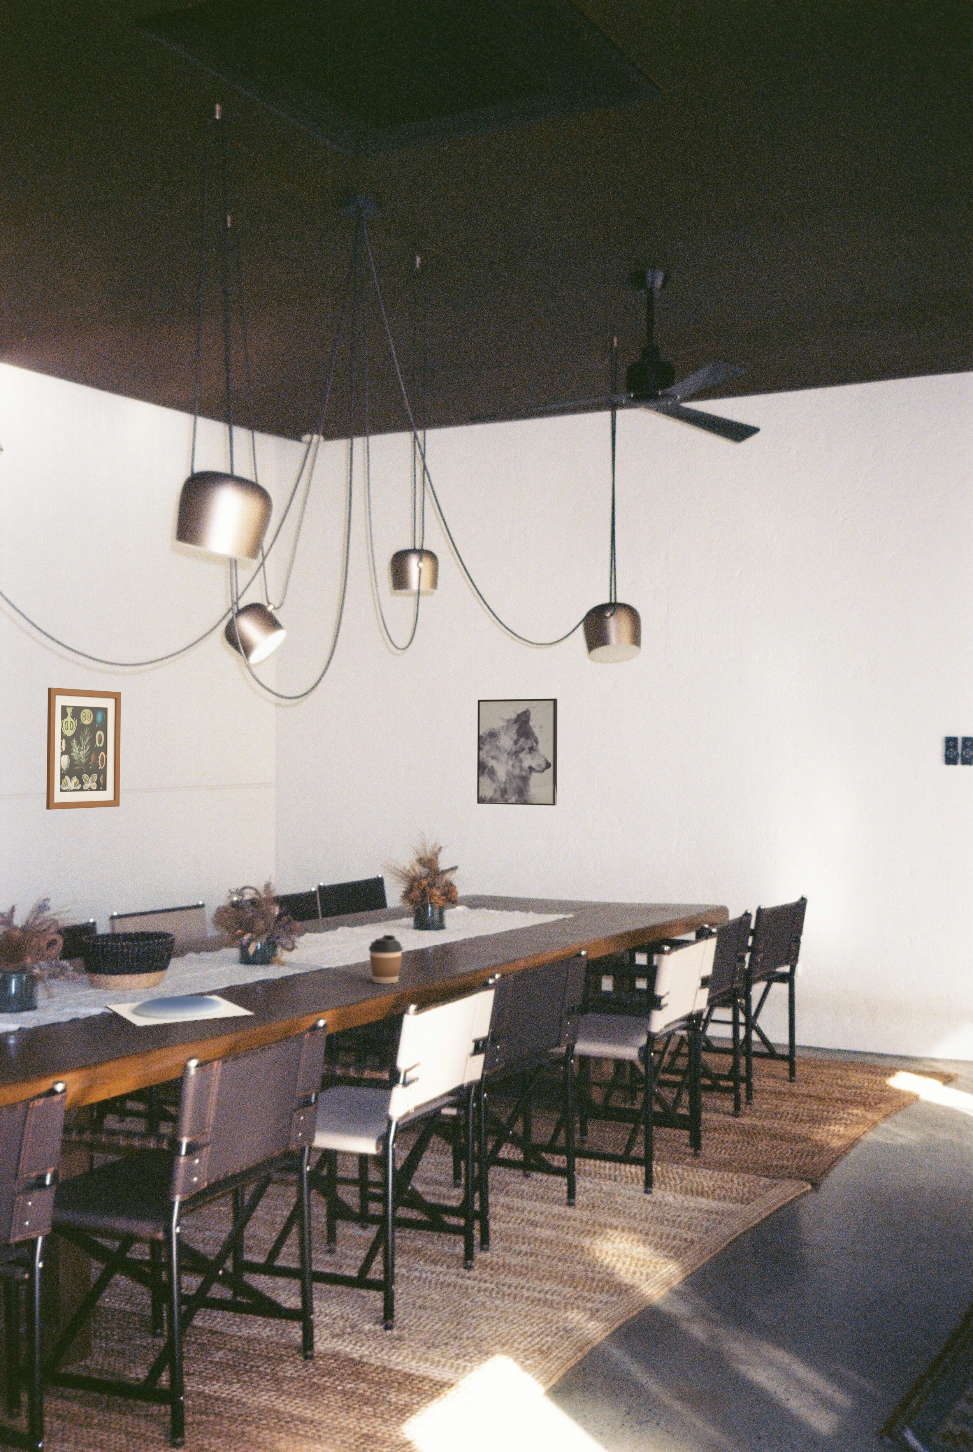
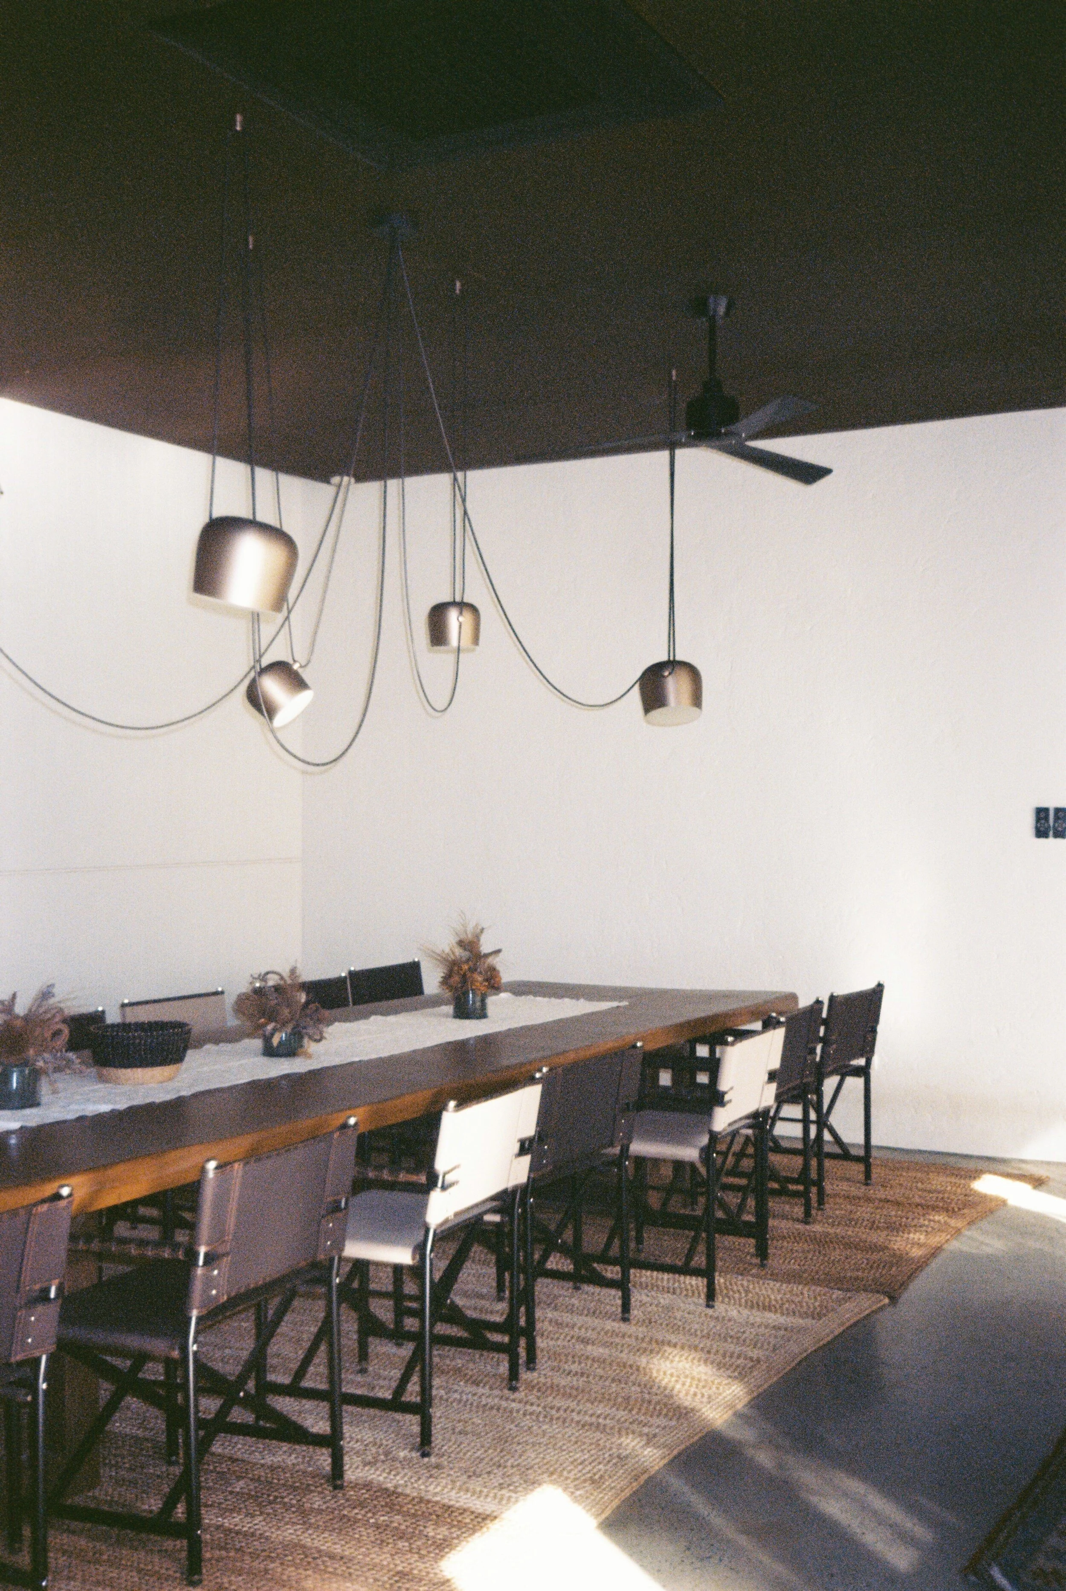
- plate [105,995,255,1026]
- coffee cup [368,935,403,984]
- wall art [477,698,558,806]
- wall art [46,687,122,810]
